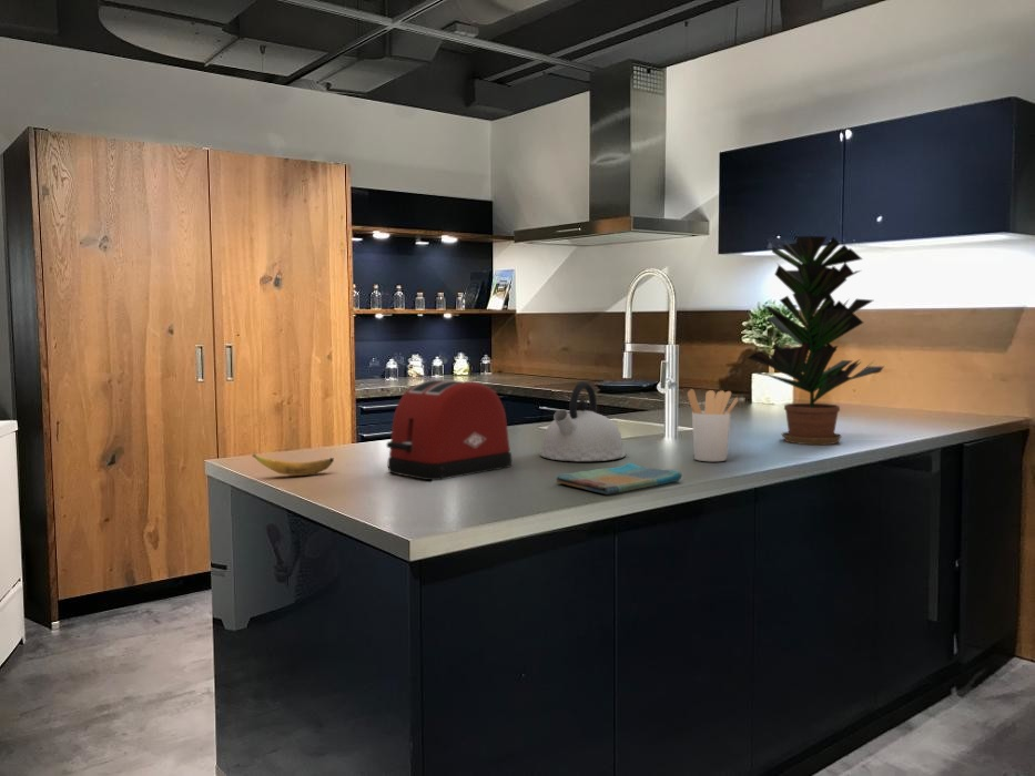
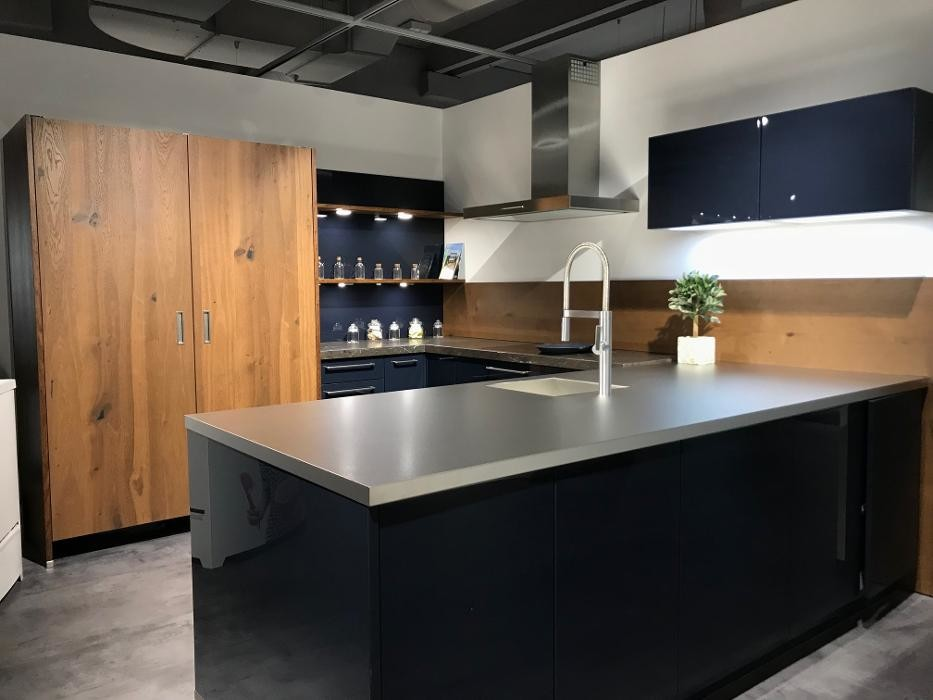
- dish towel [556,461,683,496]
- utensil holder [687,388,739,462]
- toaster [385,379,513,481]
- potted plant [747,235,885,446]
- kettle [539,380,627,462]
- banana [252,453,335,477]
